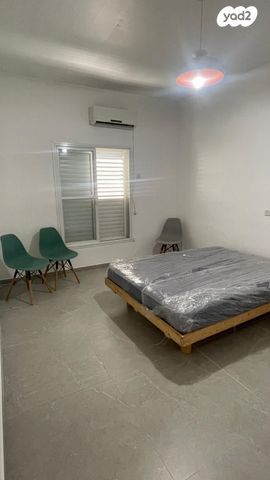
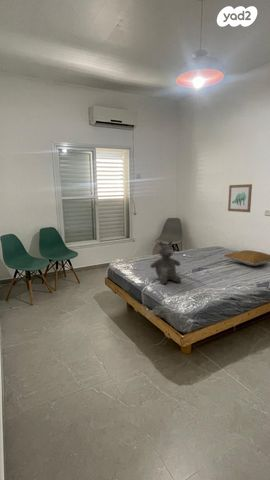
+ teddy bear [149,240,182,285]
+ pillow [223,249,270,267]
+ wall art [227,183,253,213]
